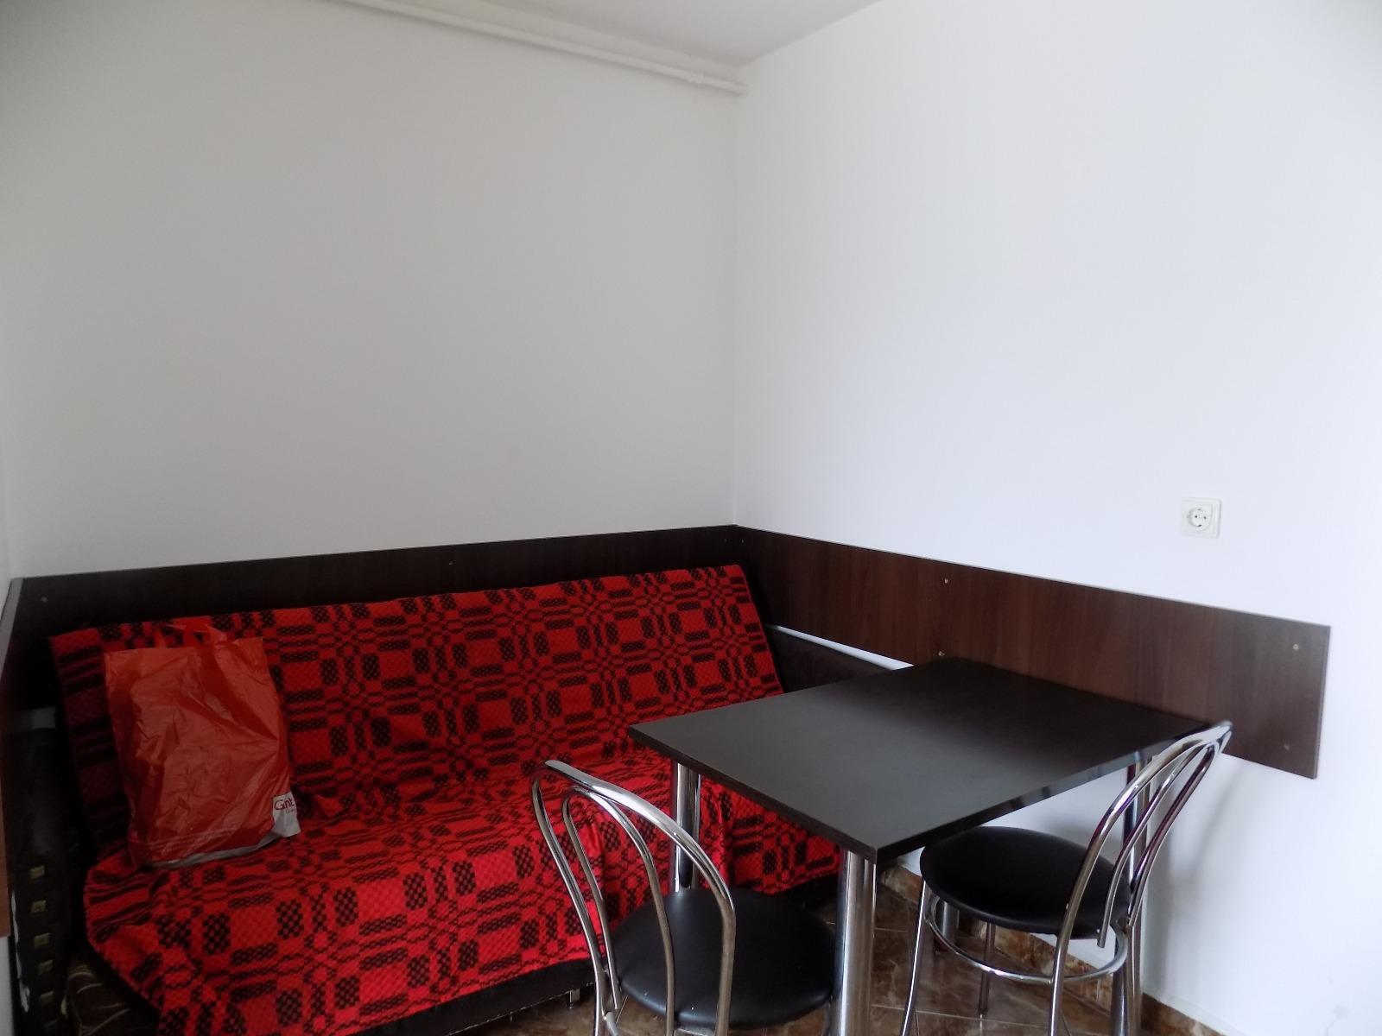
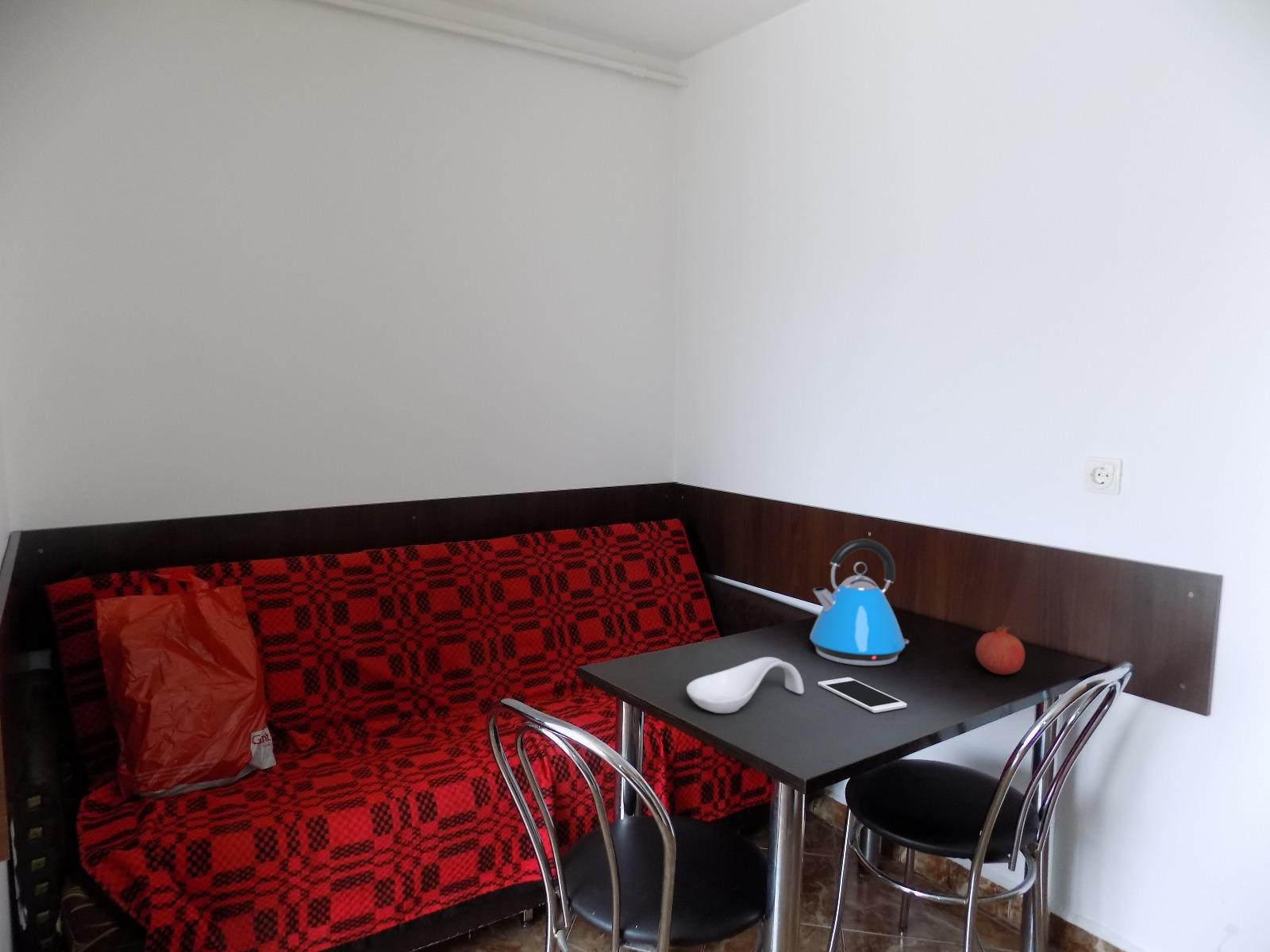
+ cell phone [817,677,908,713]
+ spoon rest [686,656,805,714]
+ kettle [809,538,910,666]
+ fruit [975,624,1026,675]
